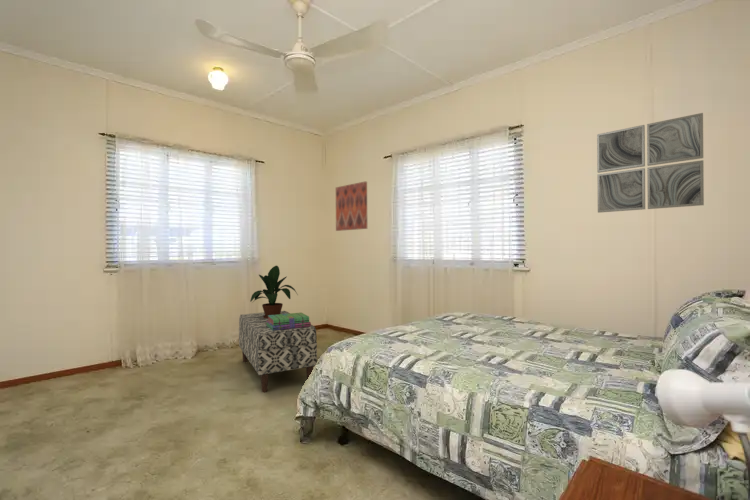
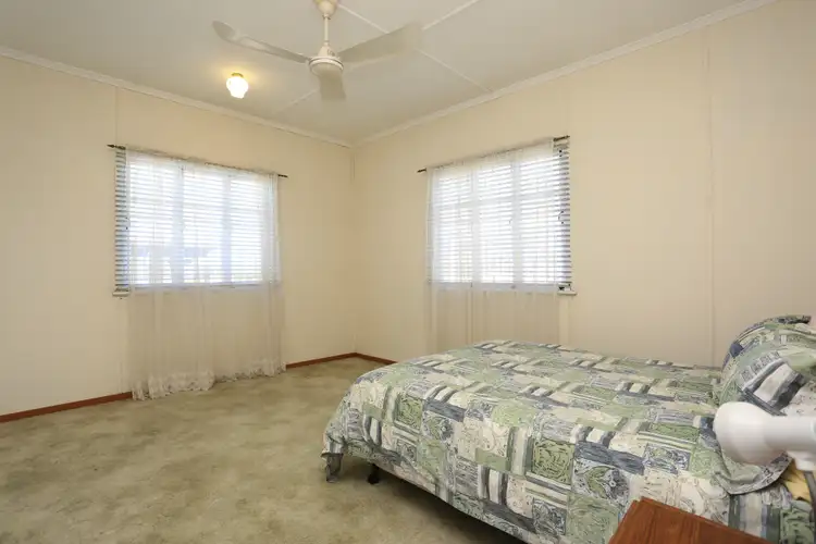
- stack of books [266,312,312,330]
- potted plant [249,265,299,318]
- wall art [335,181,368,232]
- wall art [596,112,705,214]
- bench [238,310,318,394]
